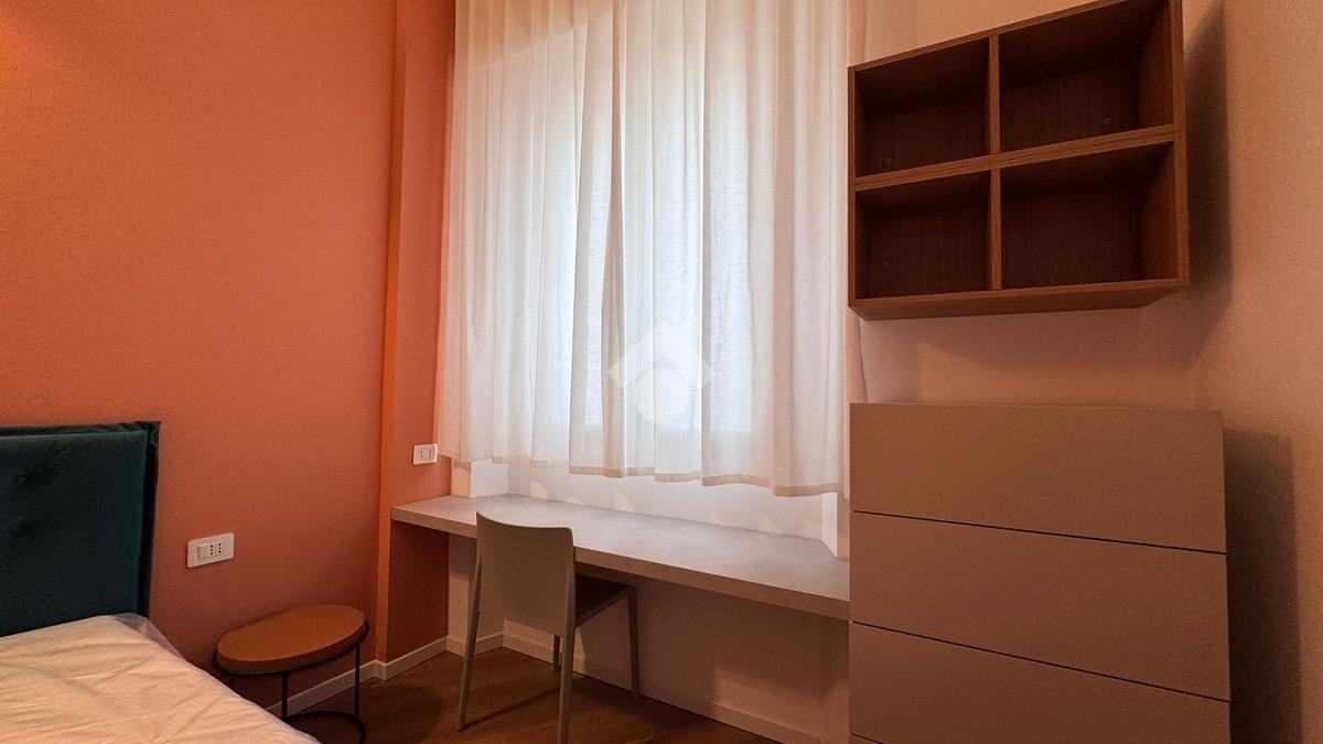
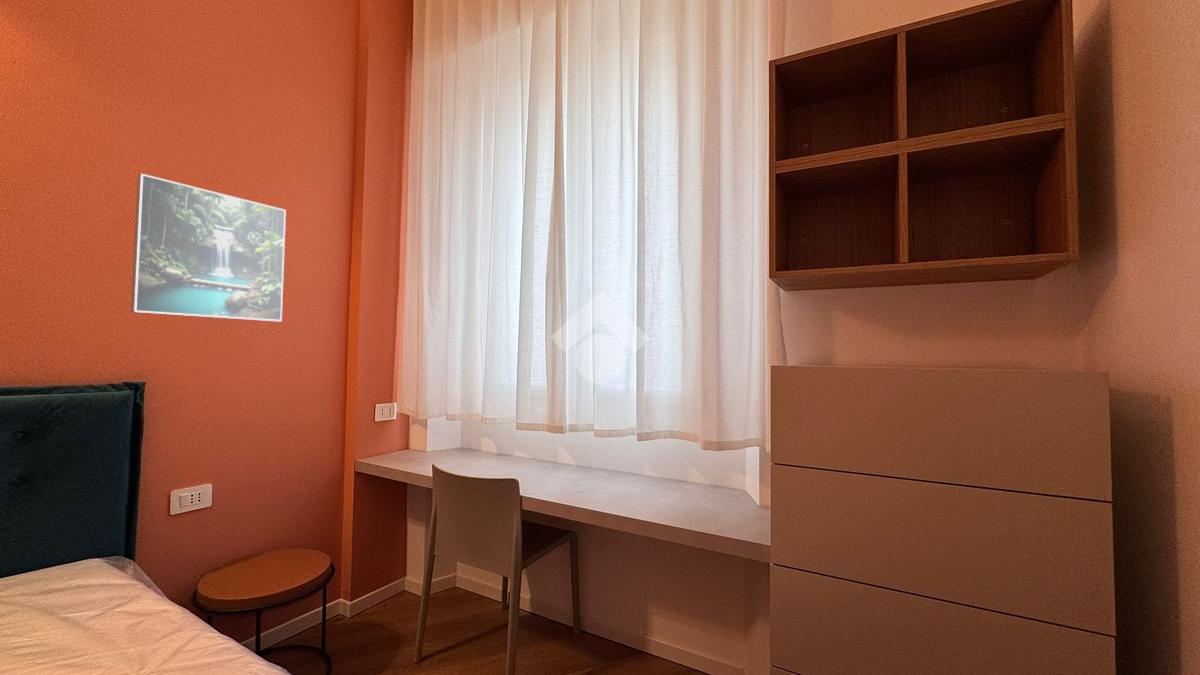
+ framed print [130,173,287,322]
